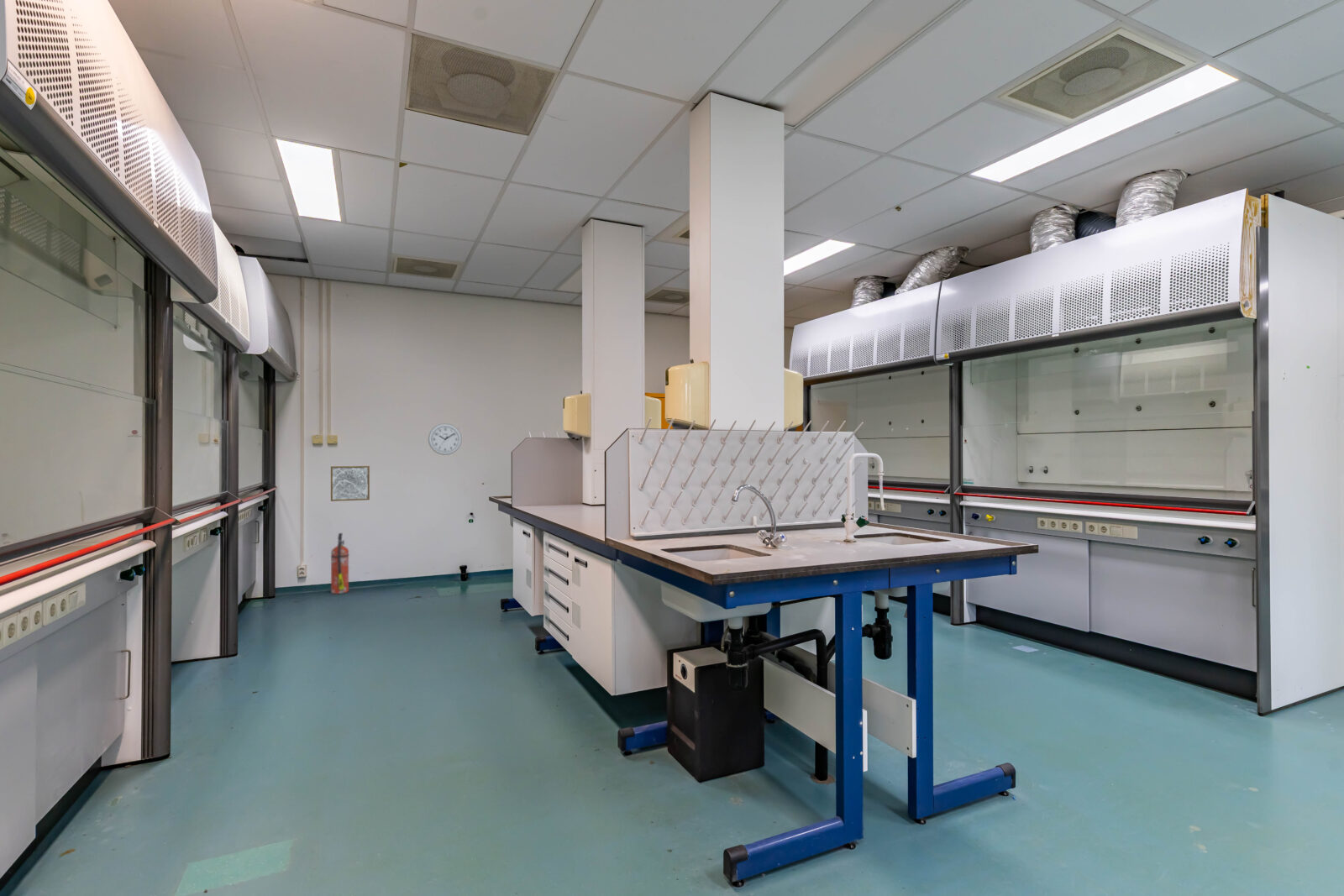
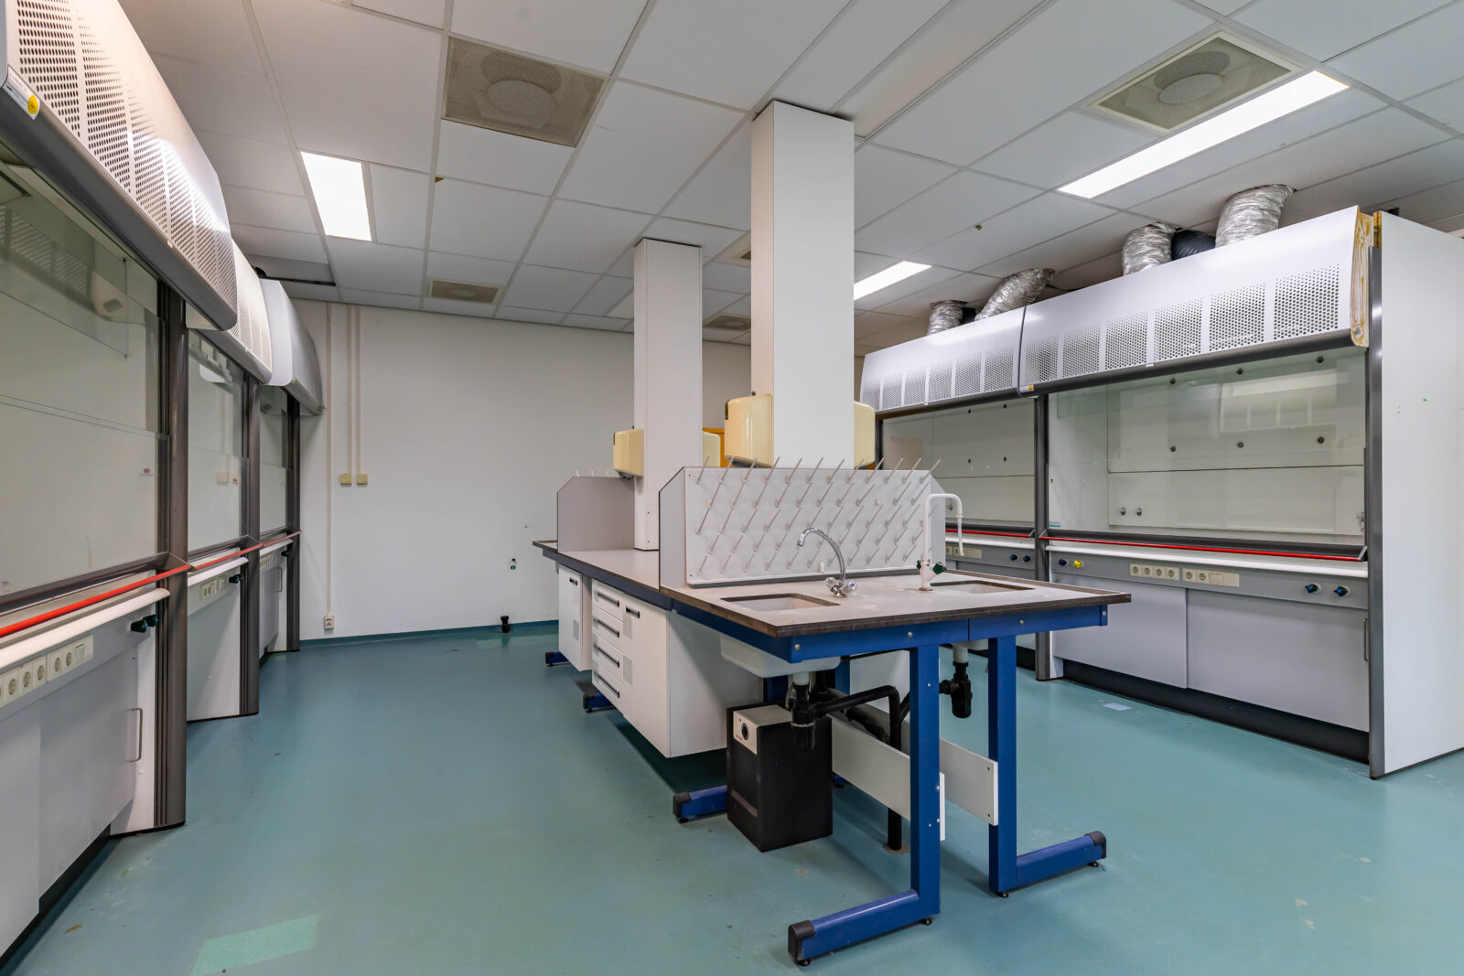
- wall art [330,465,370,502]
- fire extinguisher [330,532,349,595]
- wall clock [428,422,463,456]
